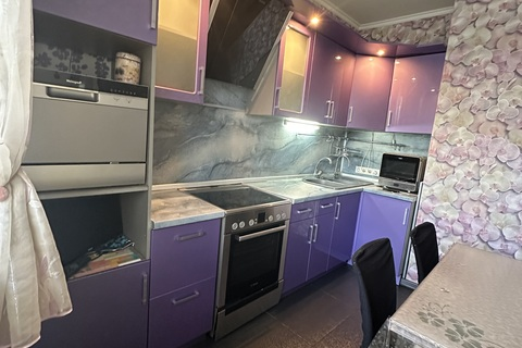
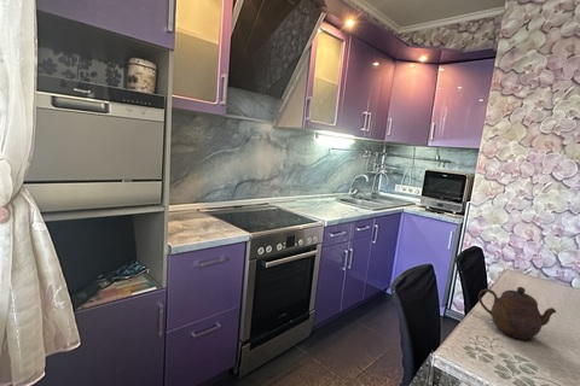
+ teapot [477,286,557,340]
